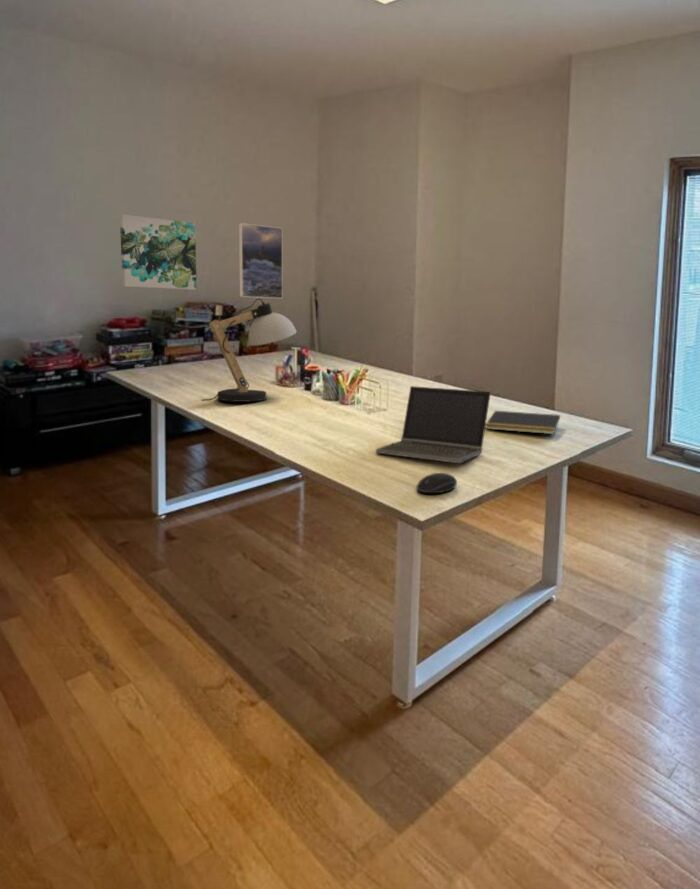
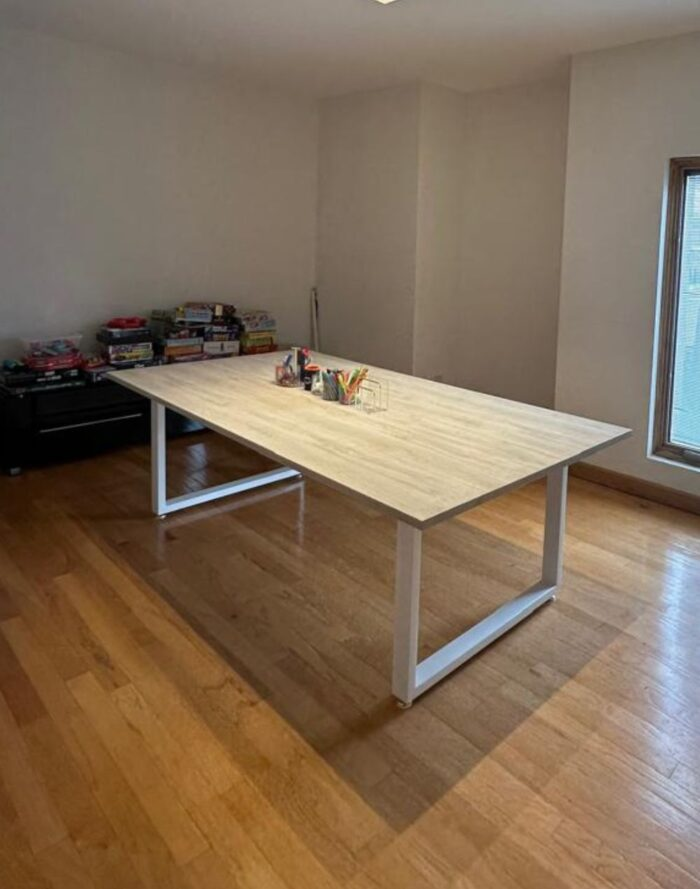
- wall art [119,213,198,291]
- notepad [485,410,561,435]
- computer mouse [416,472,458,494]
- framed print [238,222,284,299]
- desk lamp [201,298,298,403]
- laptop computer [375,385,492,464]
